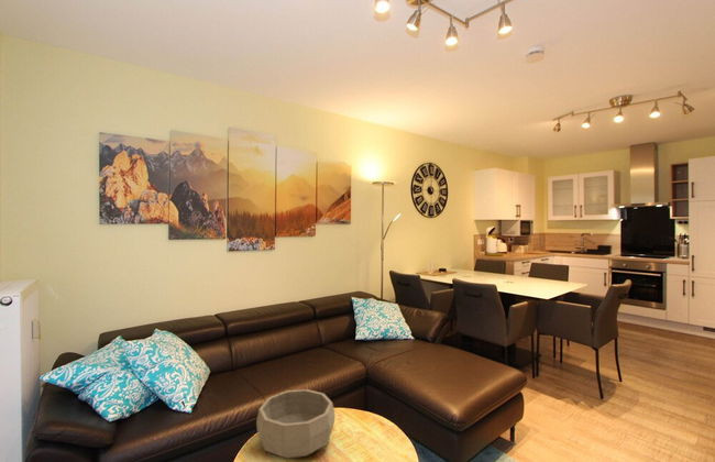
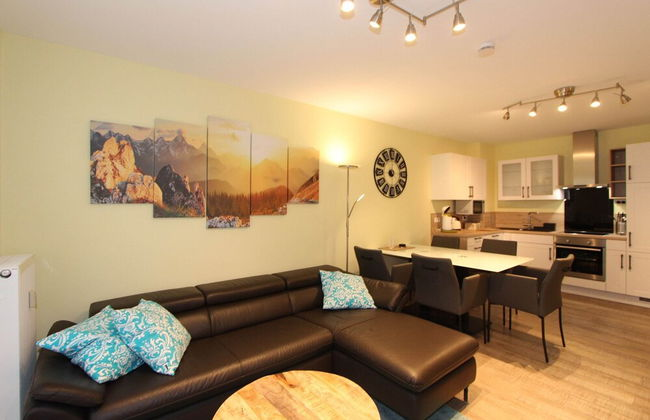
- decorative bowl [255,388,336,460]
